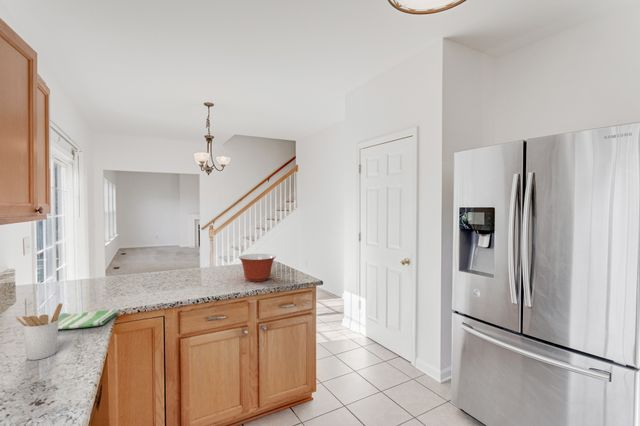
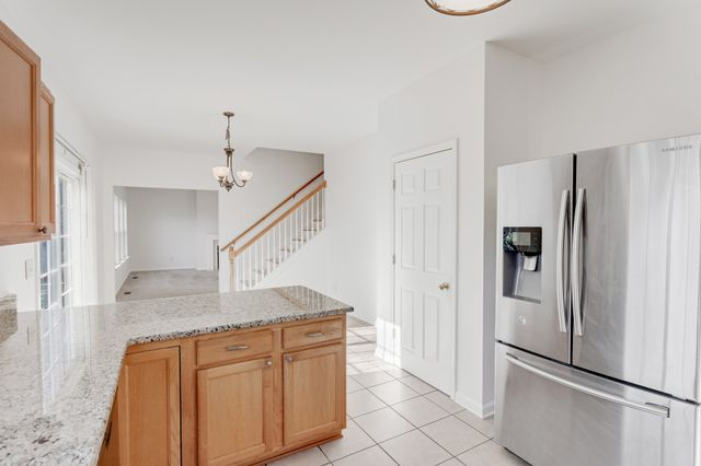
- utensil holder [14,302,63,361]
- dish towel [58,308,118,330]
- mixing bowl [238,253,277,283]
